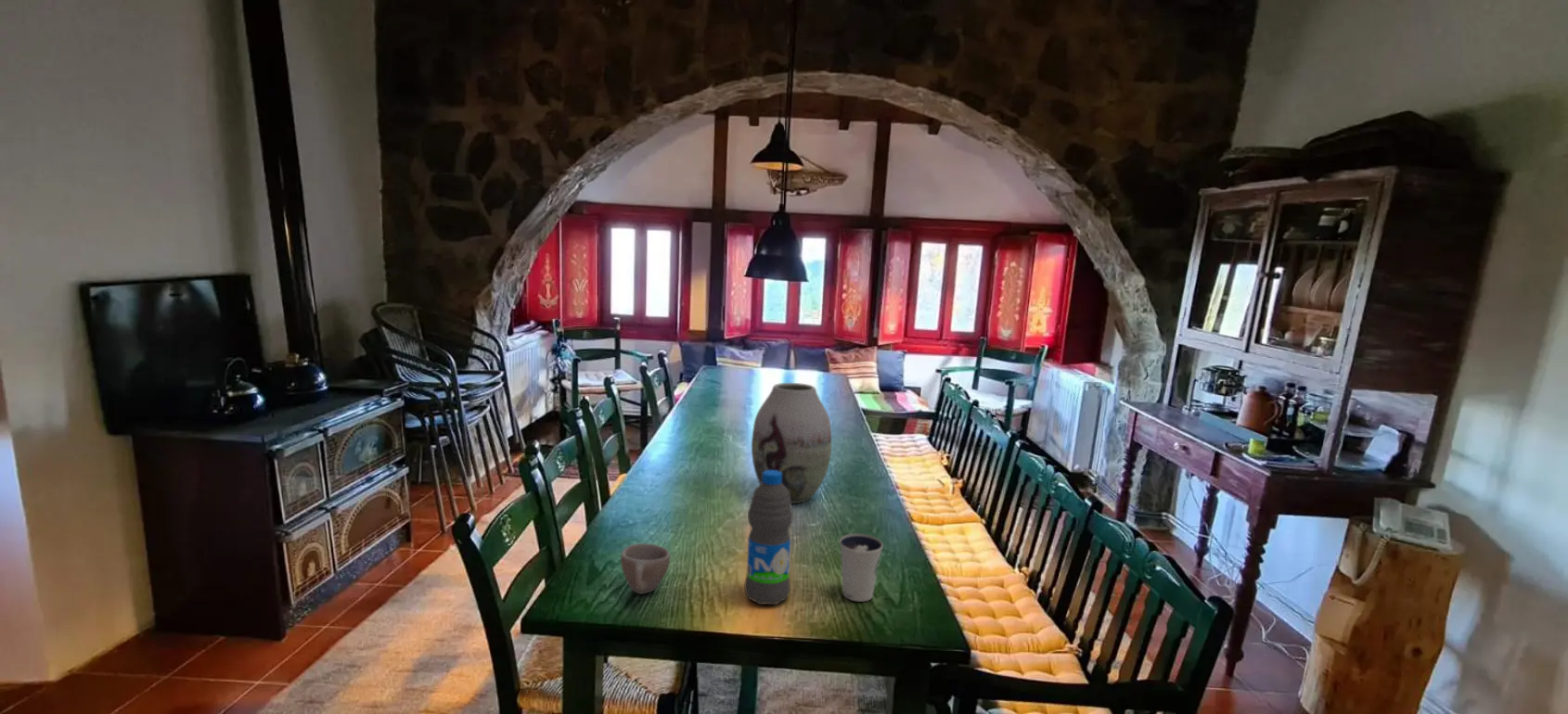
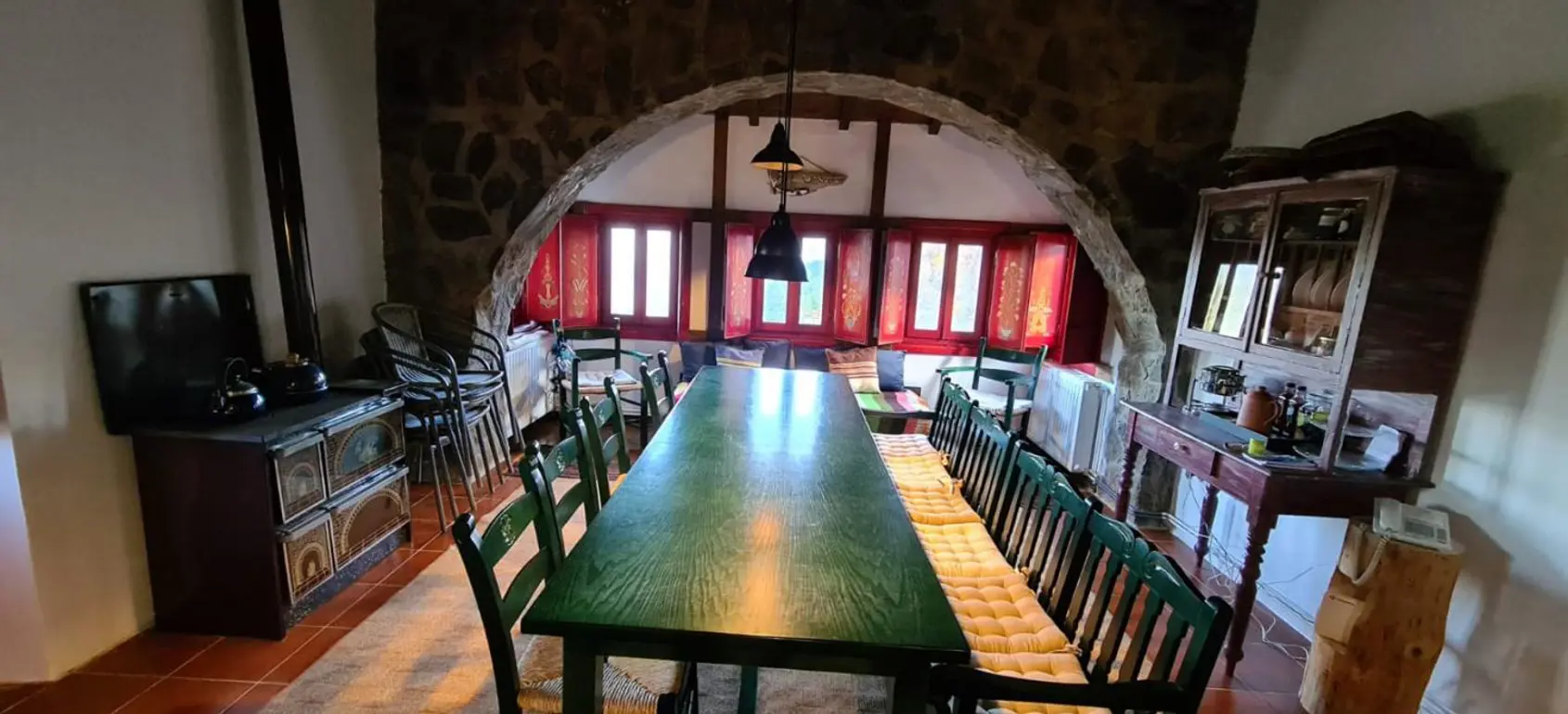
- cup [620,542,672,595]
- dixie cup [839,533,884,603]
- water bottle [743,470,794,606]
- vase [751,382,832,504]
